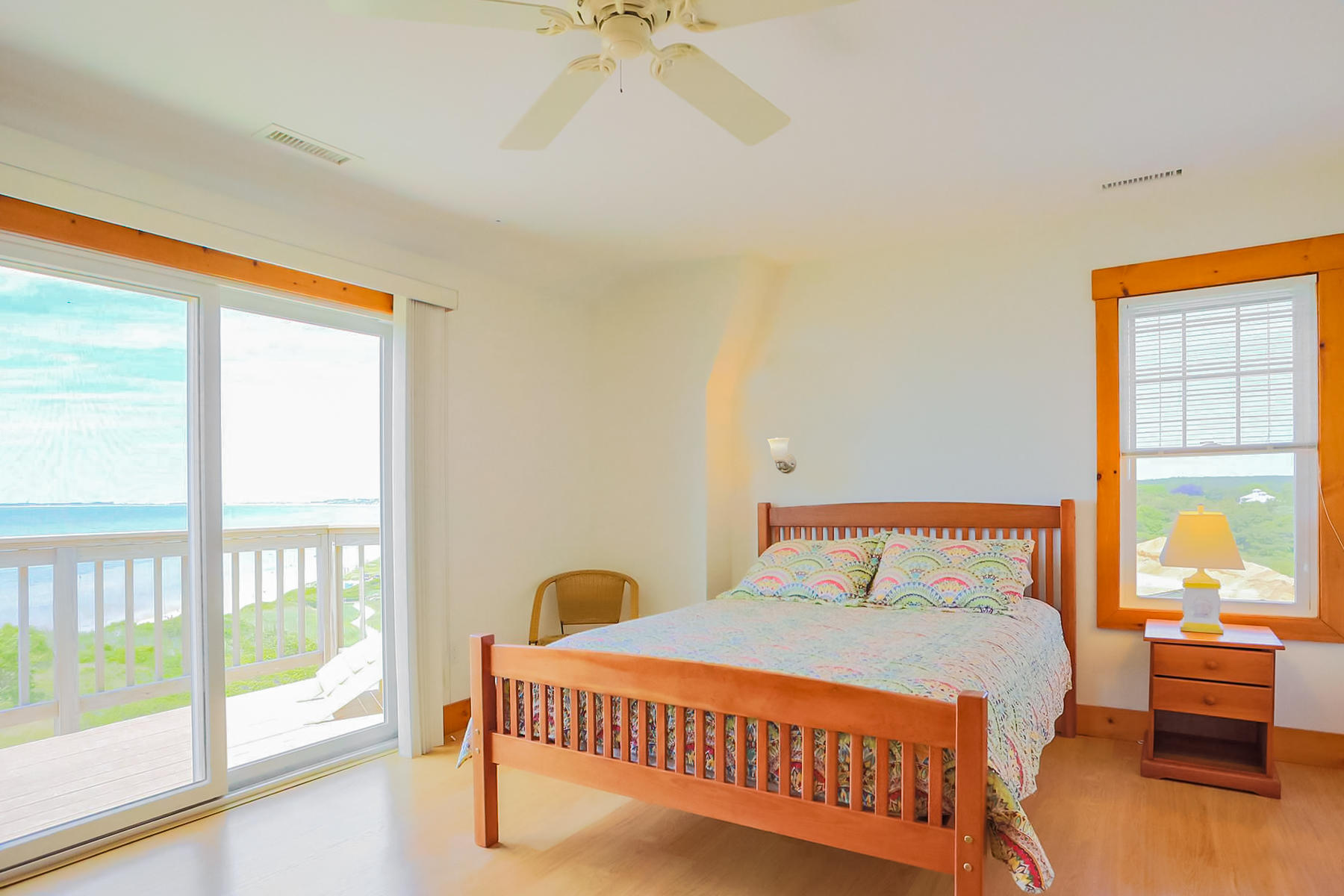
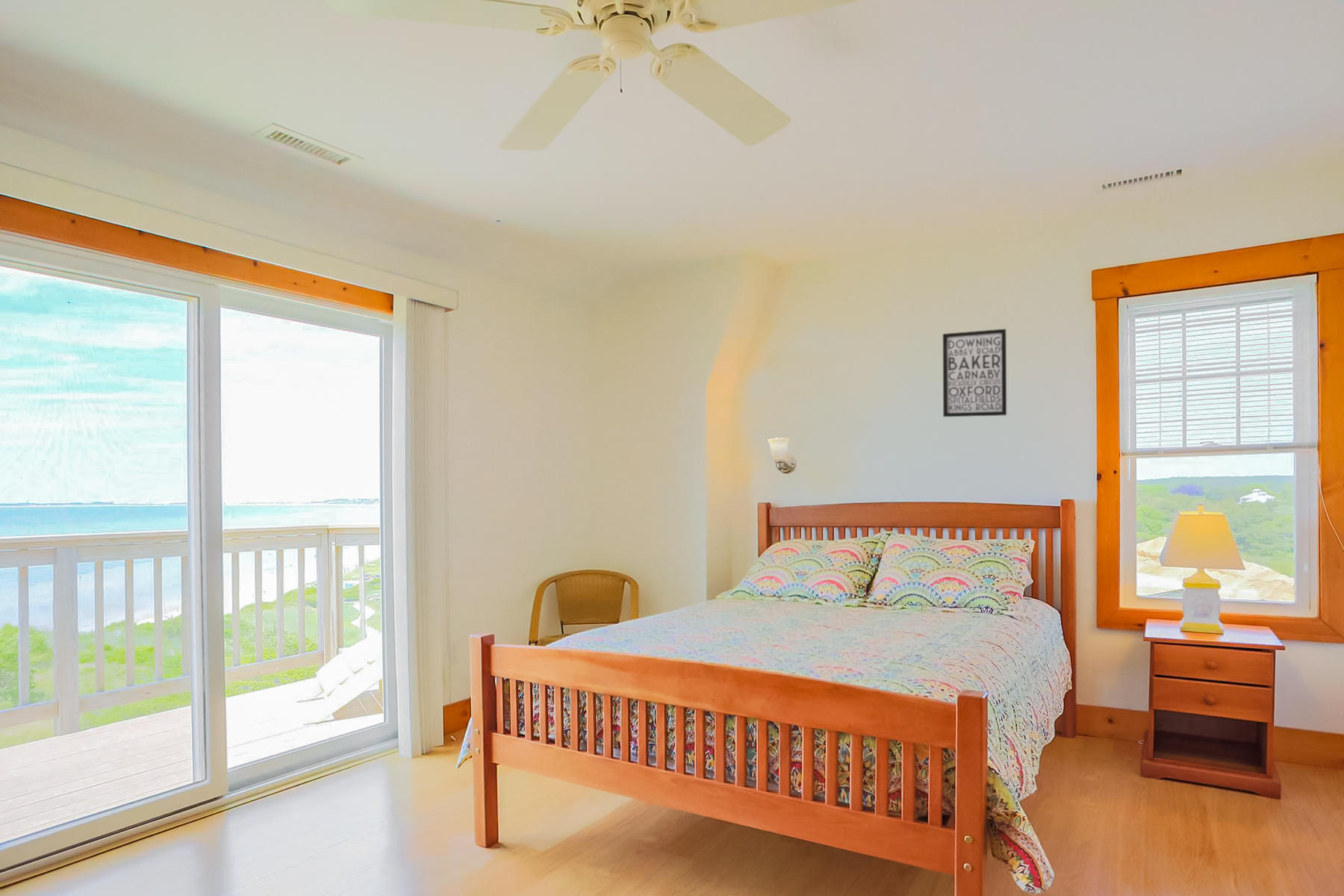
+ wall art [942,328,1007,417]
